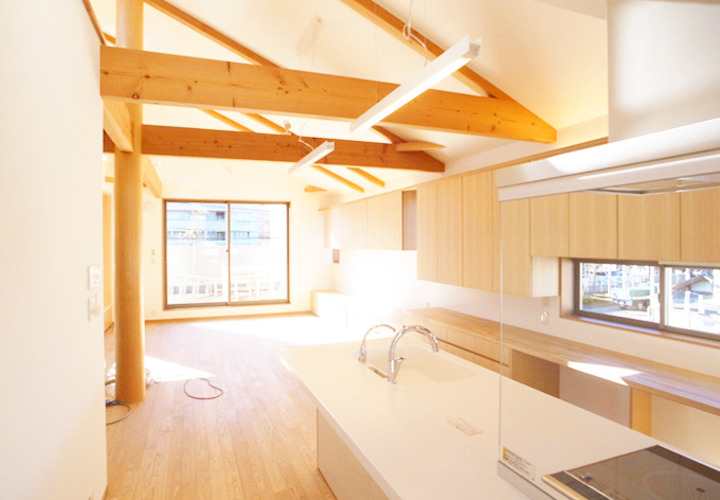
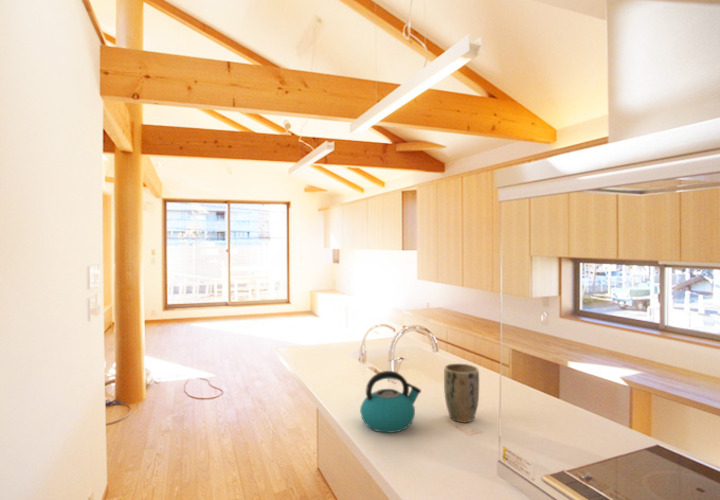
+ plant pot [443,363,480,423]
+ kettle [359,370,422,434]
